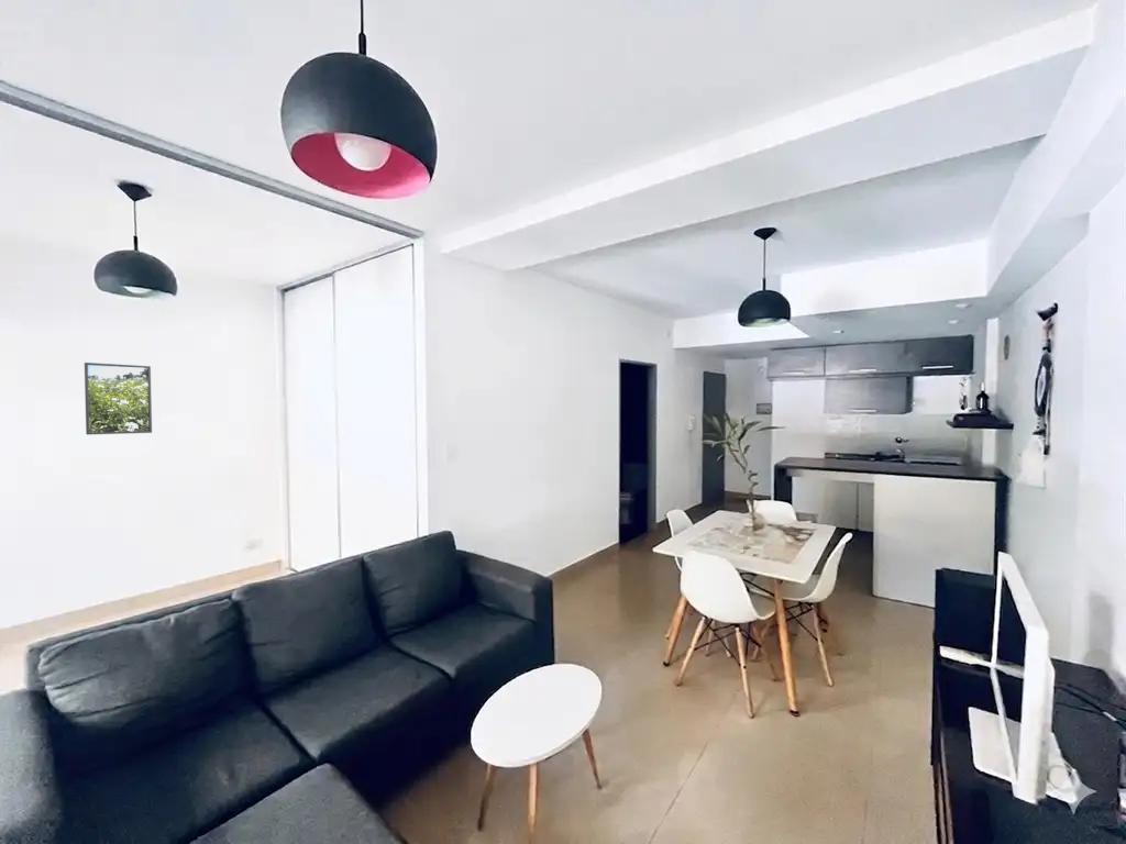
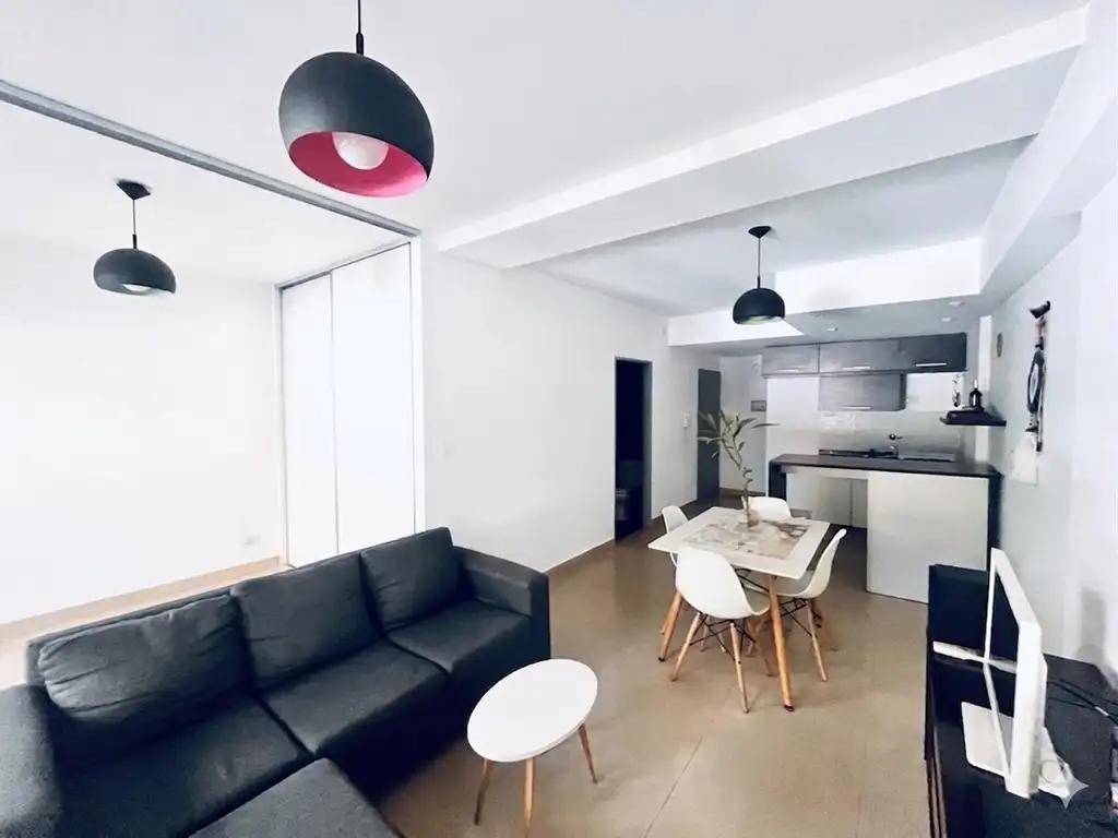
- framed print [84,362,153,435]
